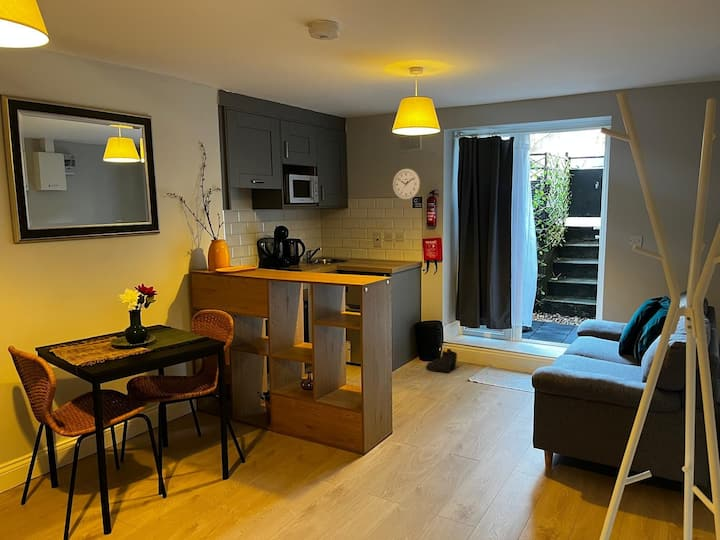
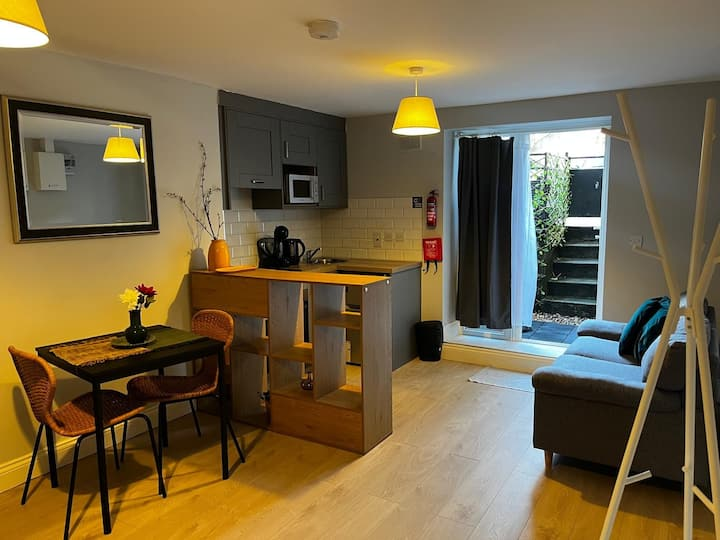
- wall clock [392,168,421,201]
- boots [425,348,458,374]
